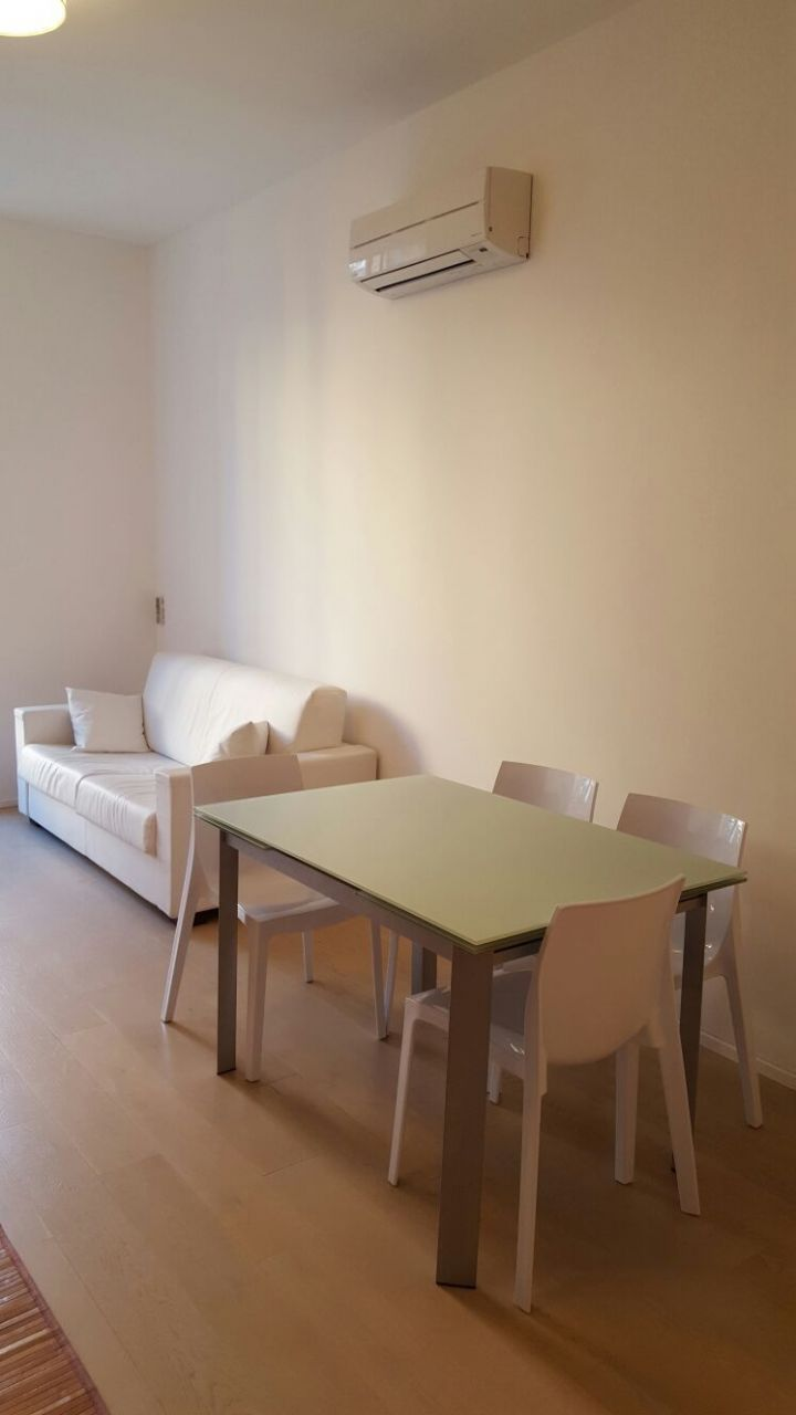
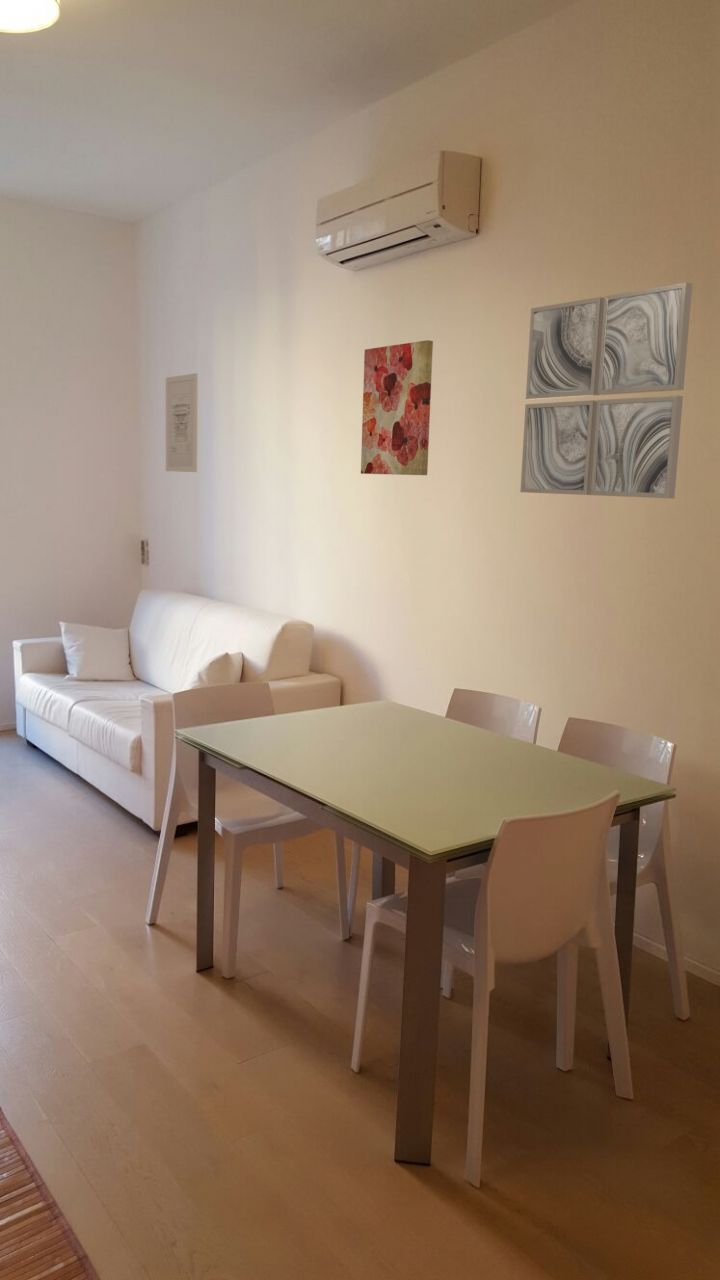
+ wall art [360,339,434,476]
+ wall art [165,372,198,473]
+ wall art [519,282,693,499]
